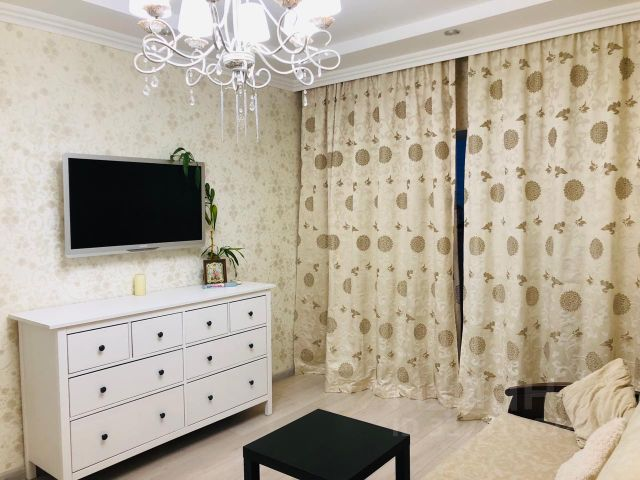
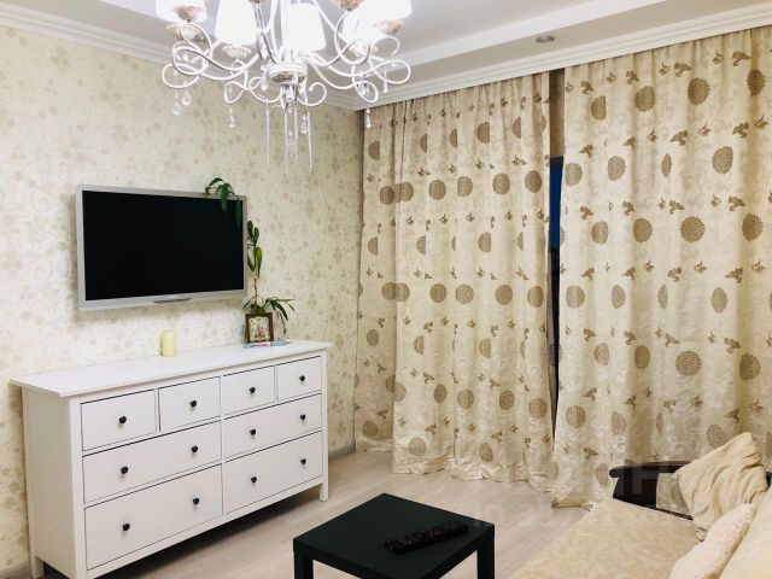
+ remote control [384,519,470,555]
